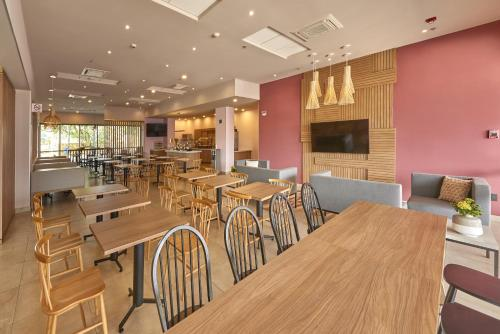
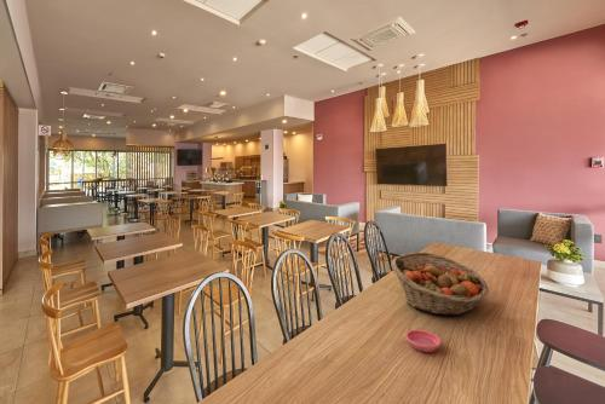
+ fruit basket [390,252,490,317]
+ saucer [404,329,443,353]
